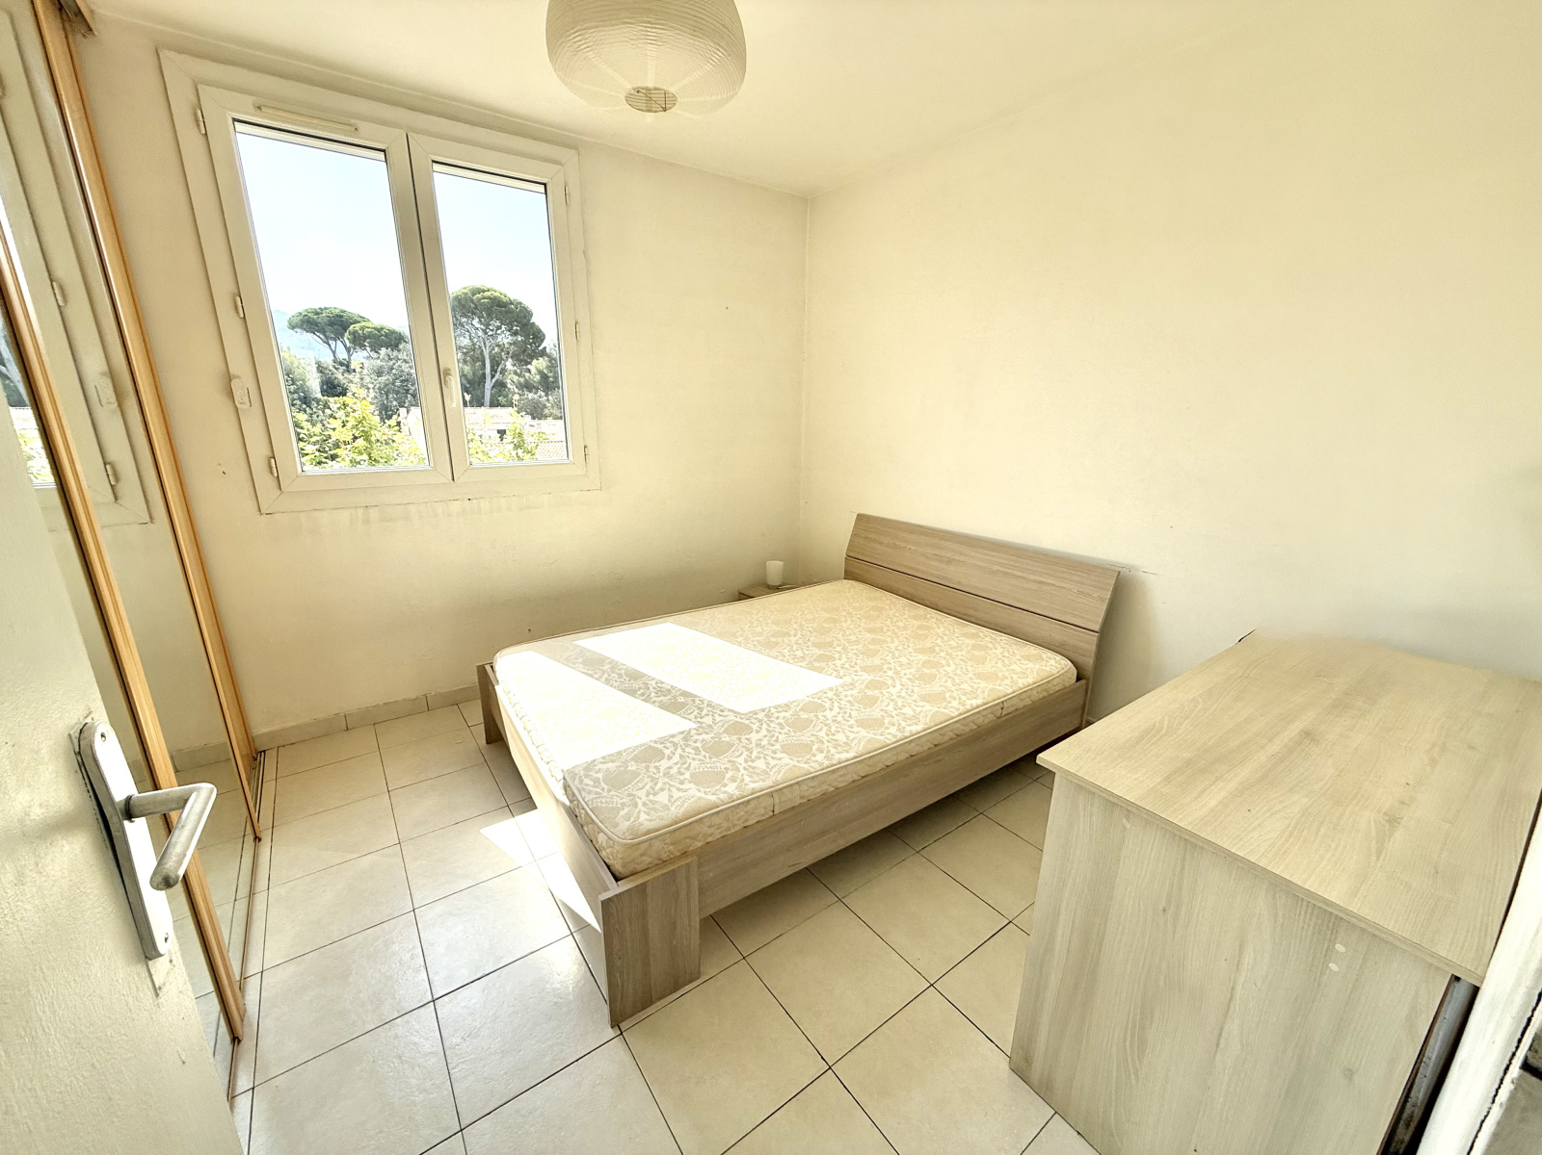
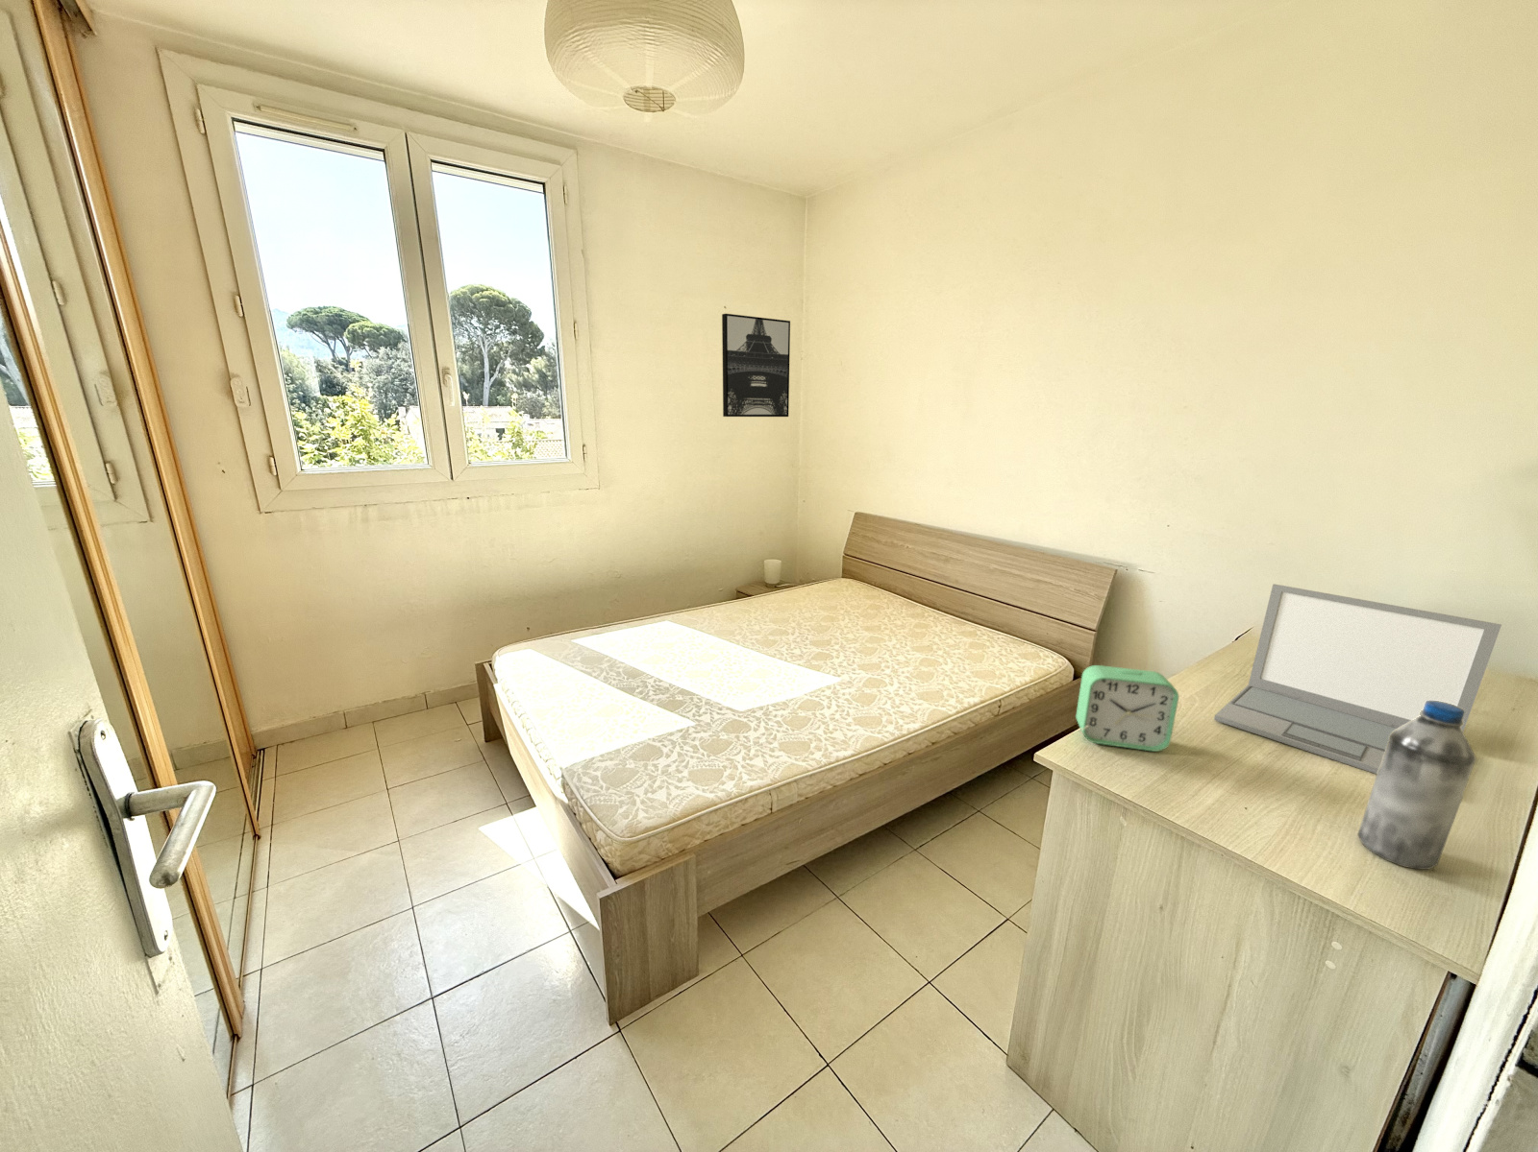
+ alarm clock [1074,664,1180,753]
+ water bottle [1356,701,1477,871]
+ wall art [721,313,791,417]
+ laptop [1213,583,1503,774]
